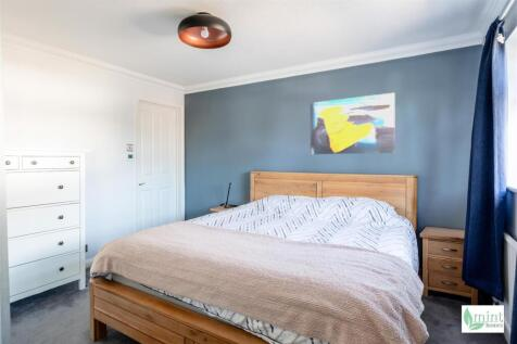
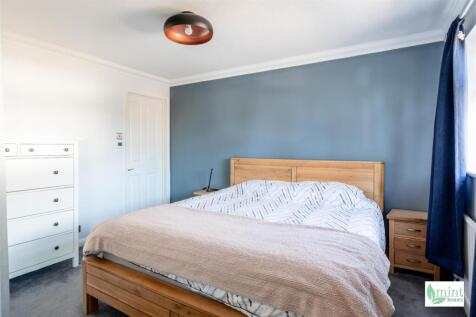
- wall art [310,91,396,155]
